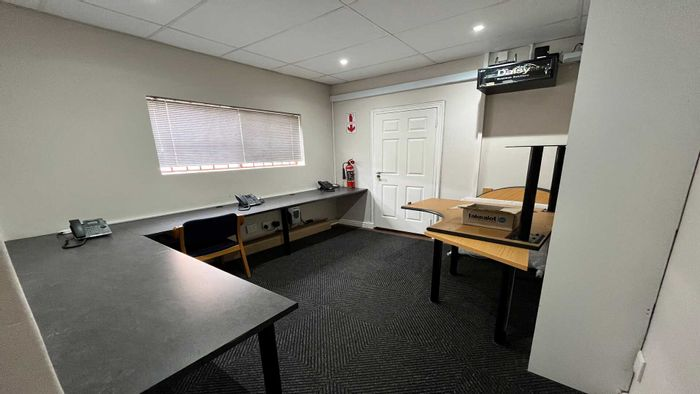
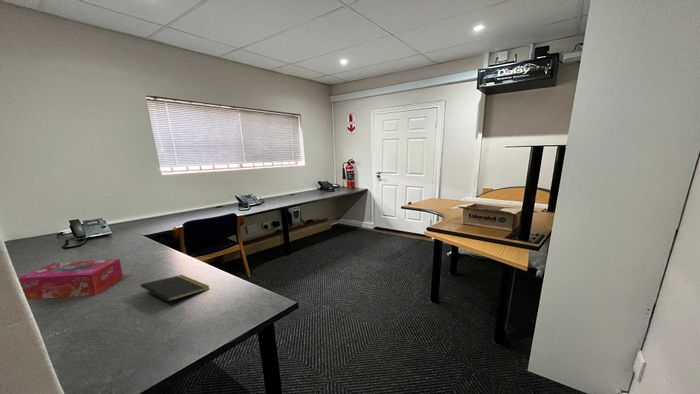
+ notepad [140,274,211,309]
+ tissue box [17,258,124,301]
